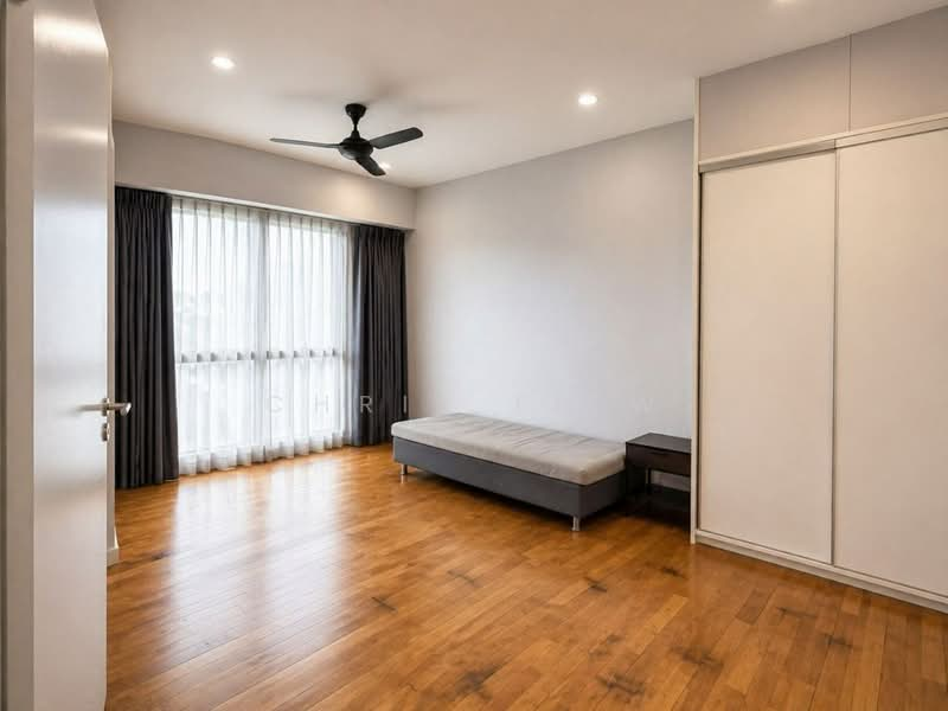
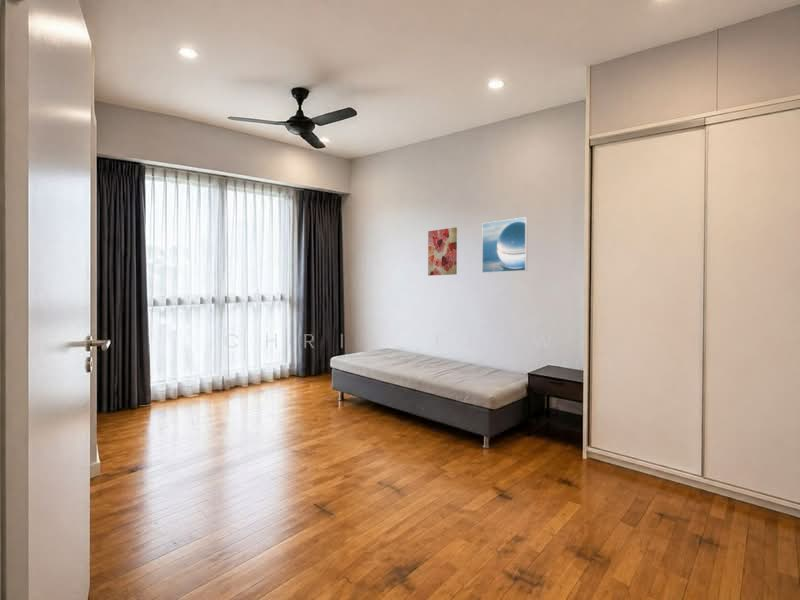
+ wall art [427,226,458,277]
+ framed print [481,216,529,274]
